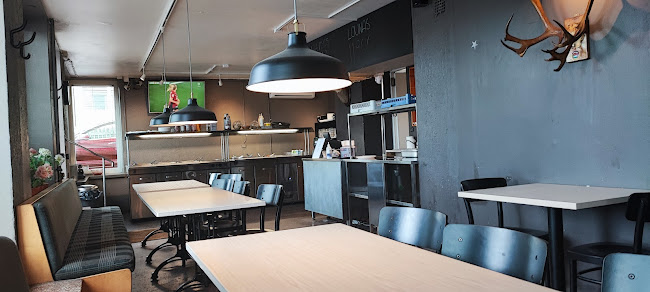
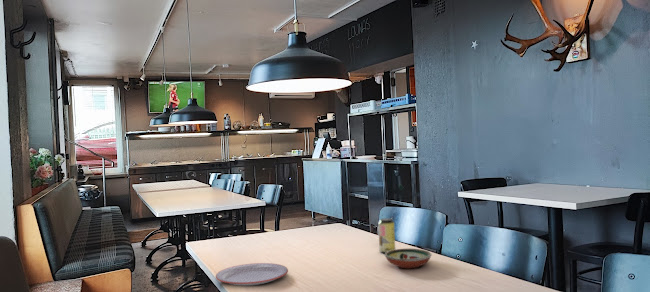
+ plate [215,262,289,287]
+ decorative bowl [384,248,432,269]
+ beverage can [377,217,396,254]
